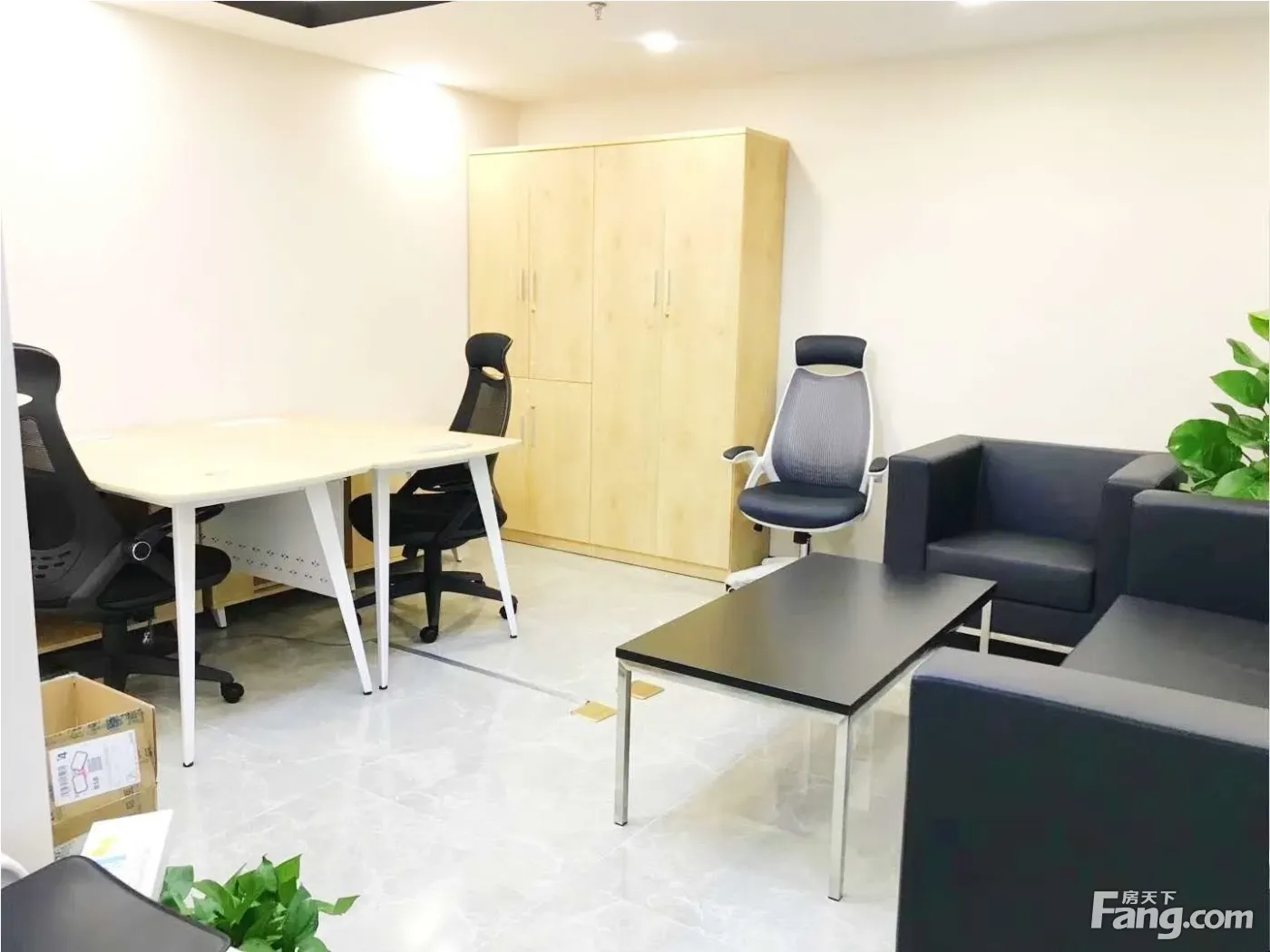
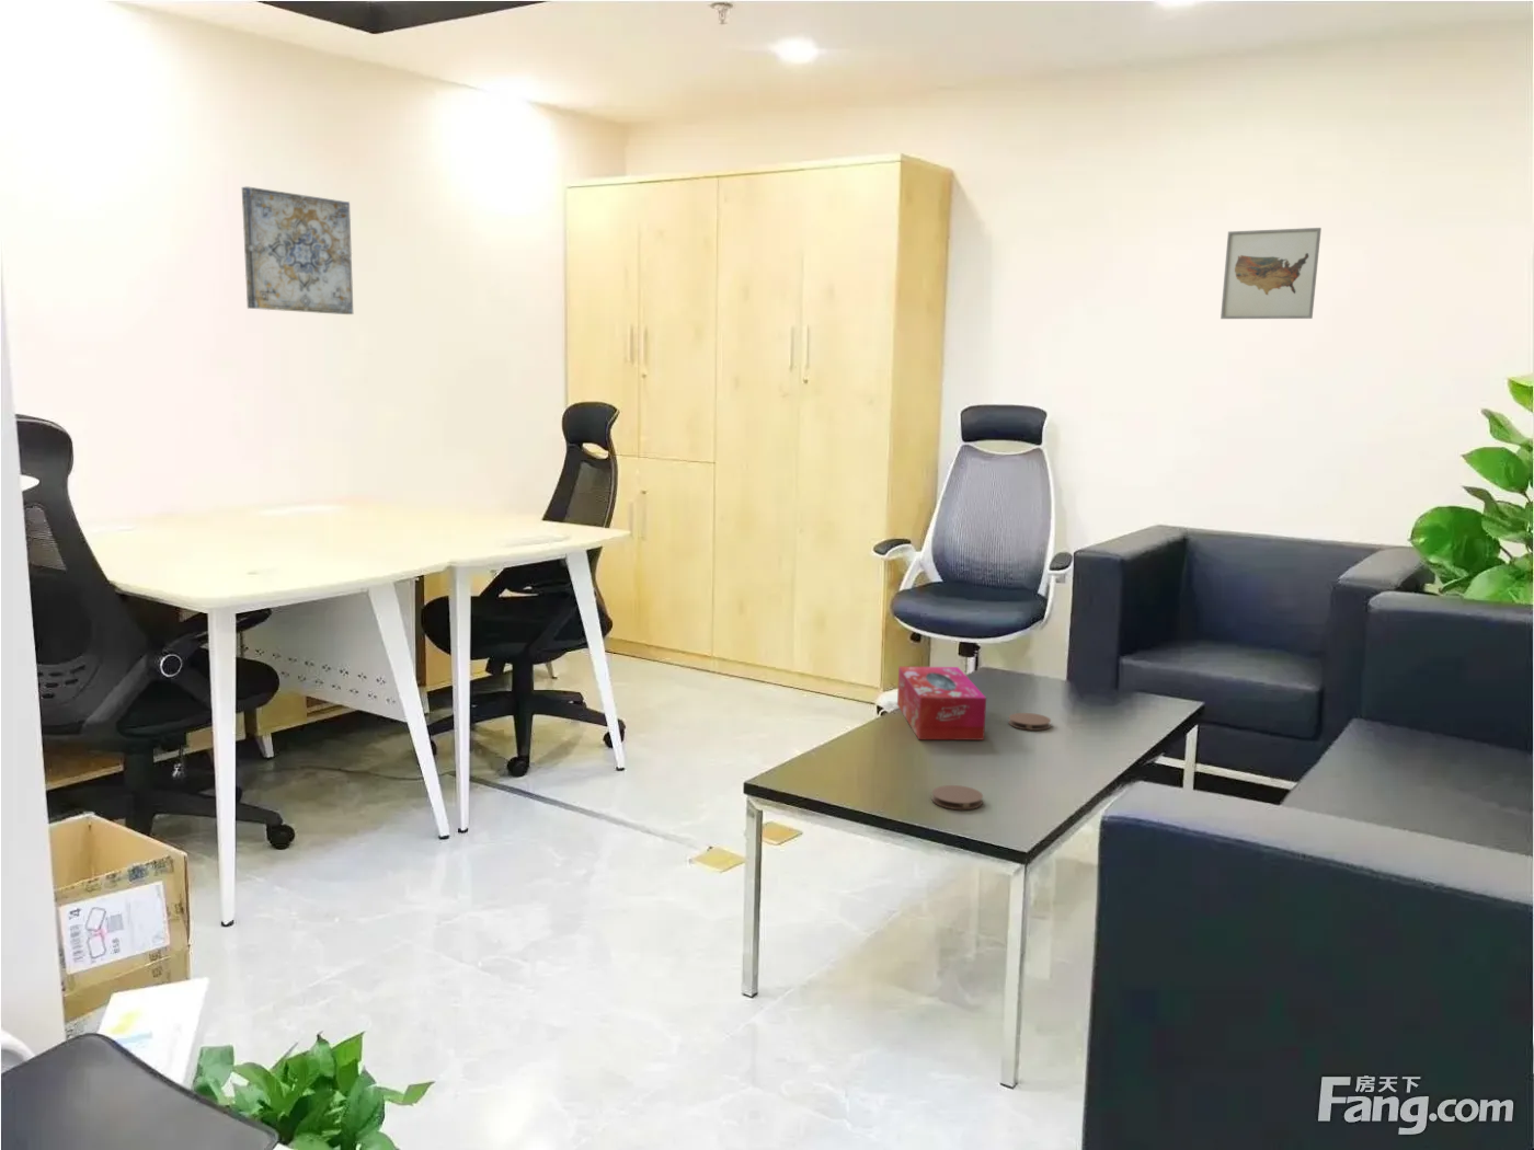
+ tissue box [896,666,987,740]
+ wall art [242,185,354,315]
+ coaster [930,784,984,811]
+ wall art [1220,227,1323,320]
+ coaster [1009,712,1052,732]
